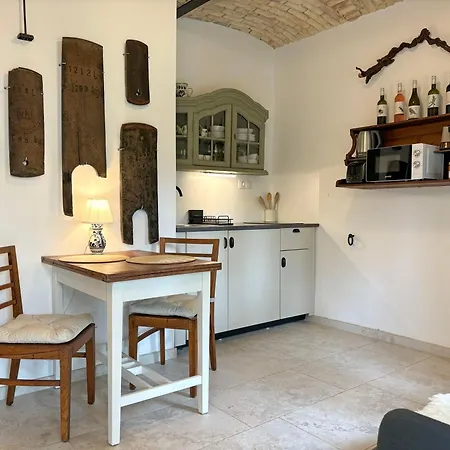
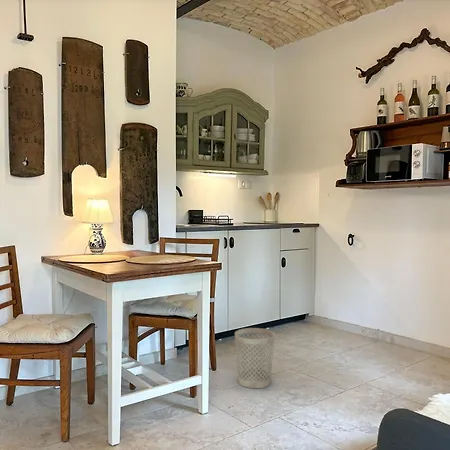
+ wastebasket [234,327,276,389]
